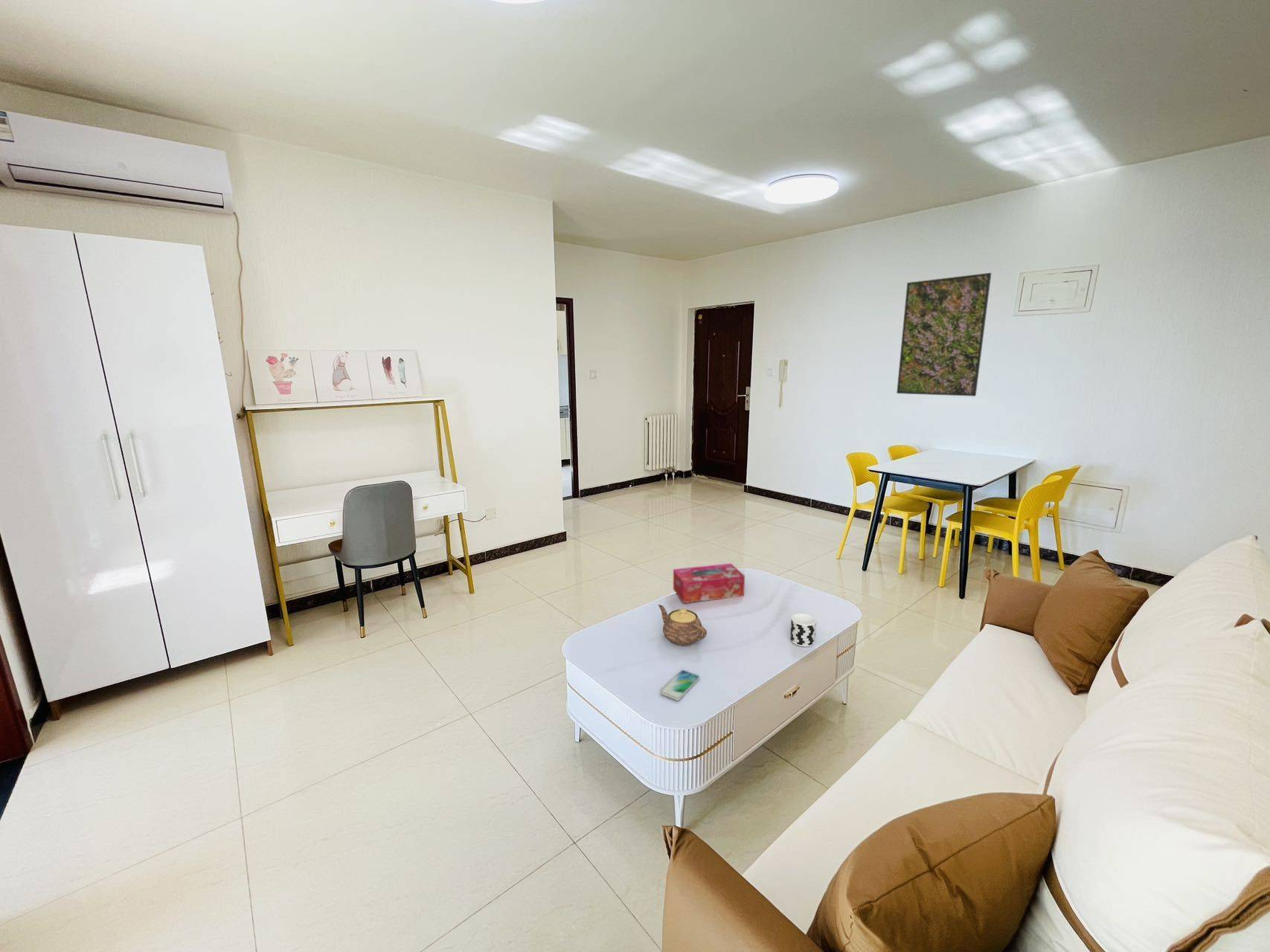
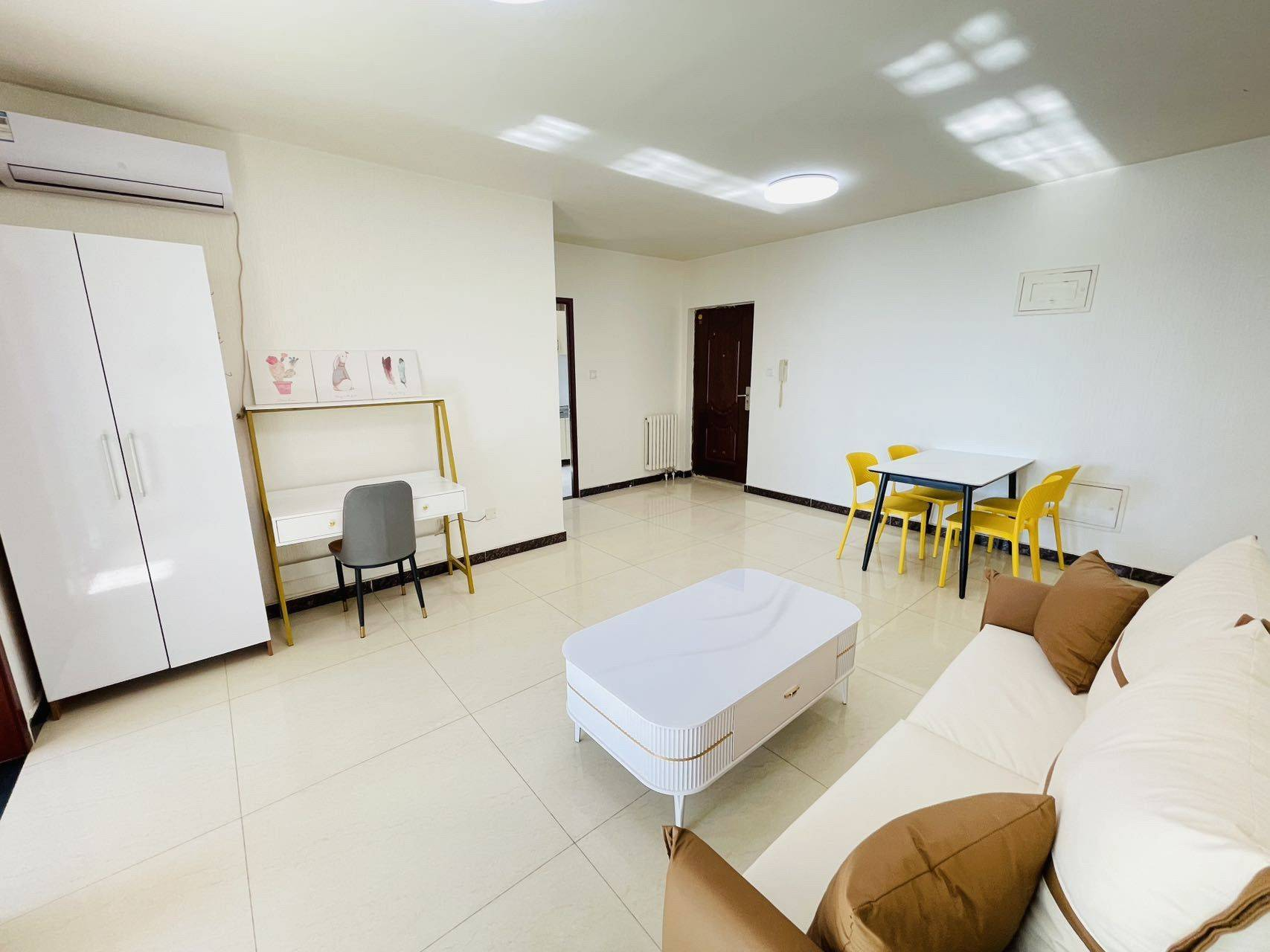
- teapot [658,604,708,646]
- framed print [896,272,992,397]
- smartphone [659,669,700,701]
- tissue box [673,563,745,604]
- cup [789,613,817,647]
